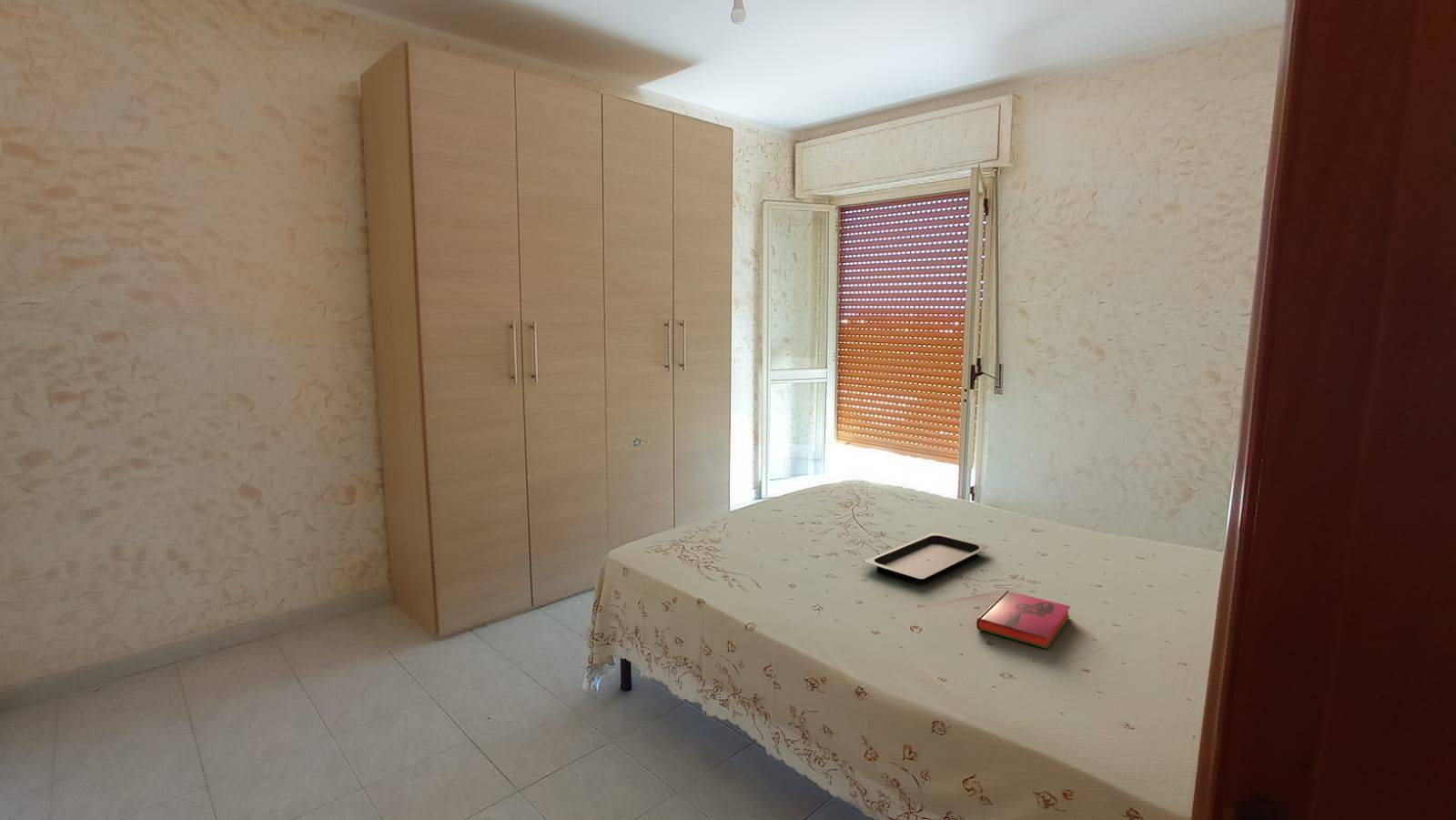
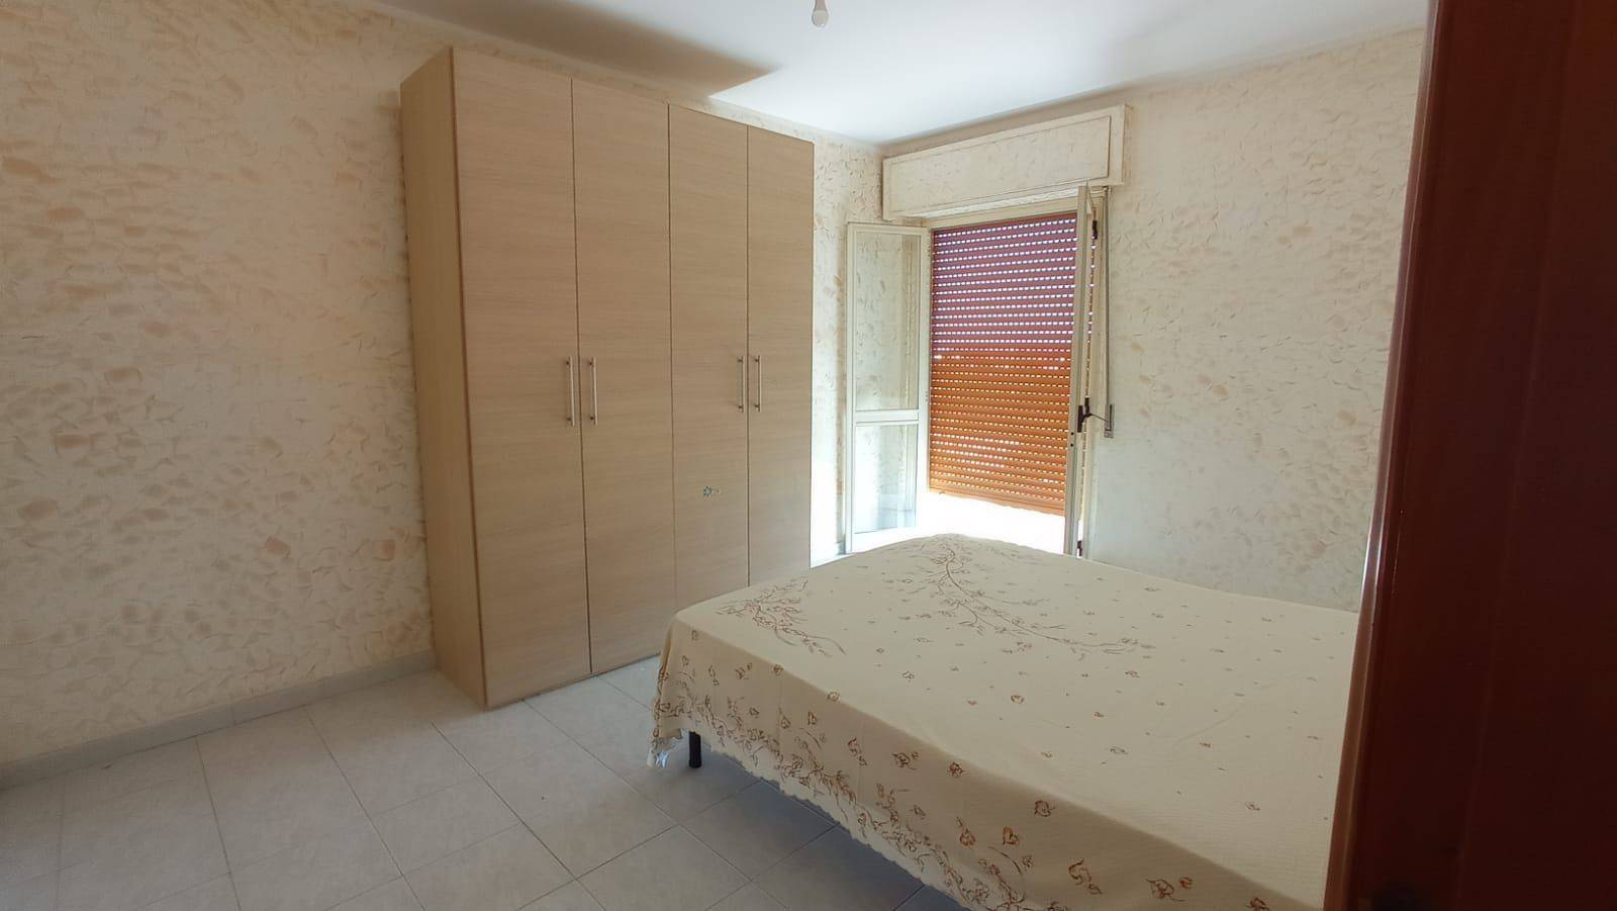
- hardback book [976,590,1071,650]
- serving tray [864,532,989,582]
